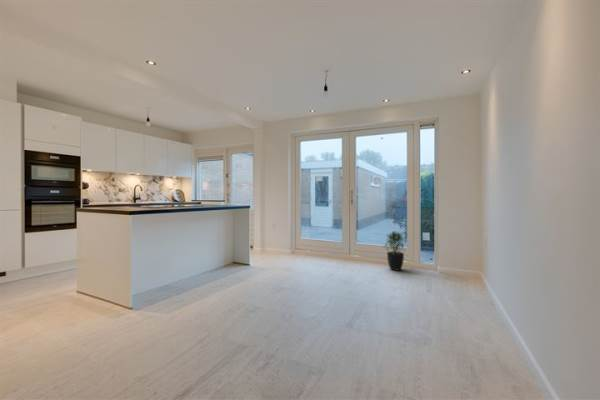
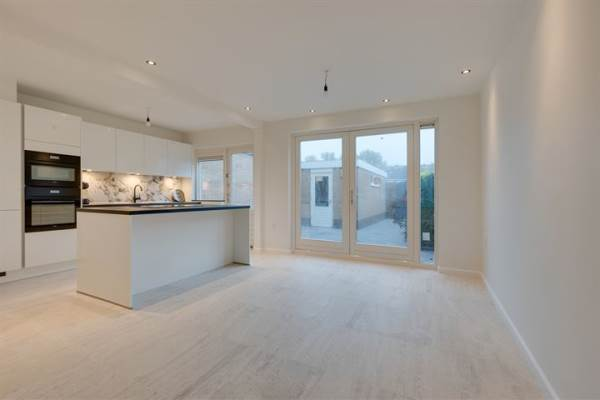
- potted plant [382,230,407,272]
